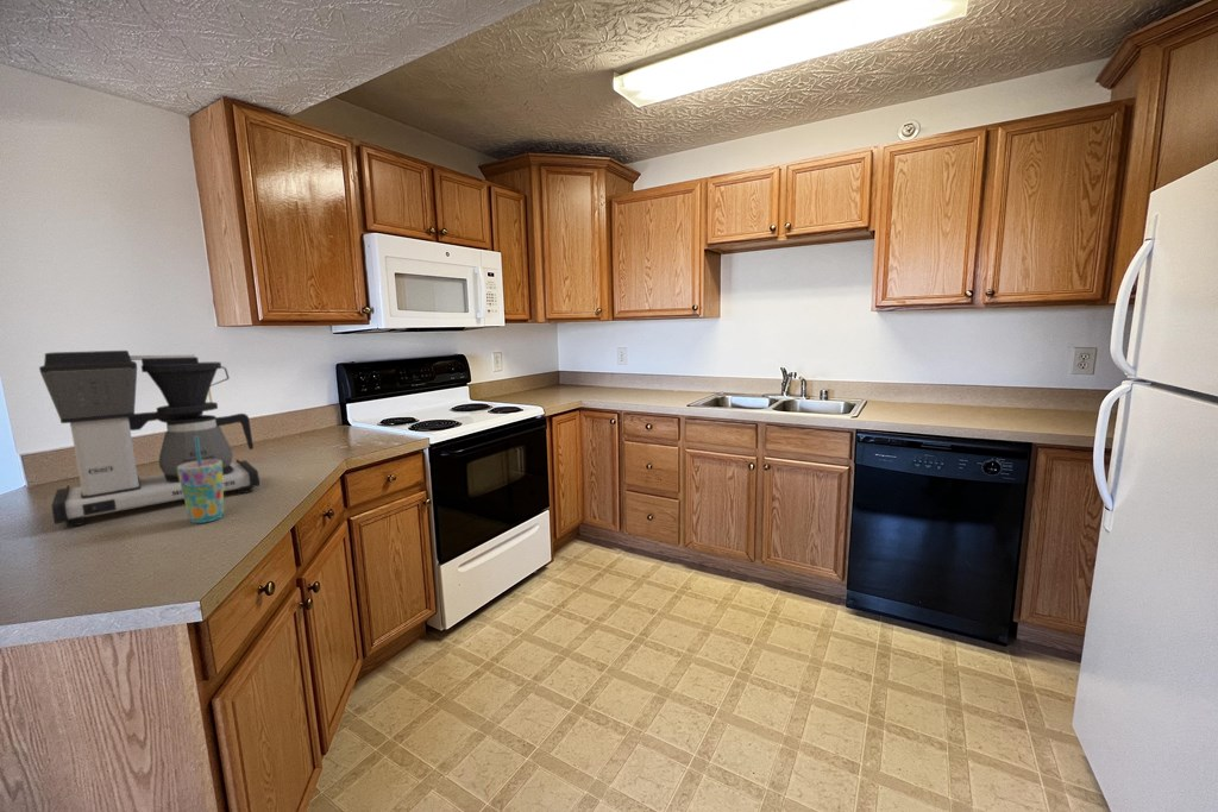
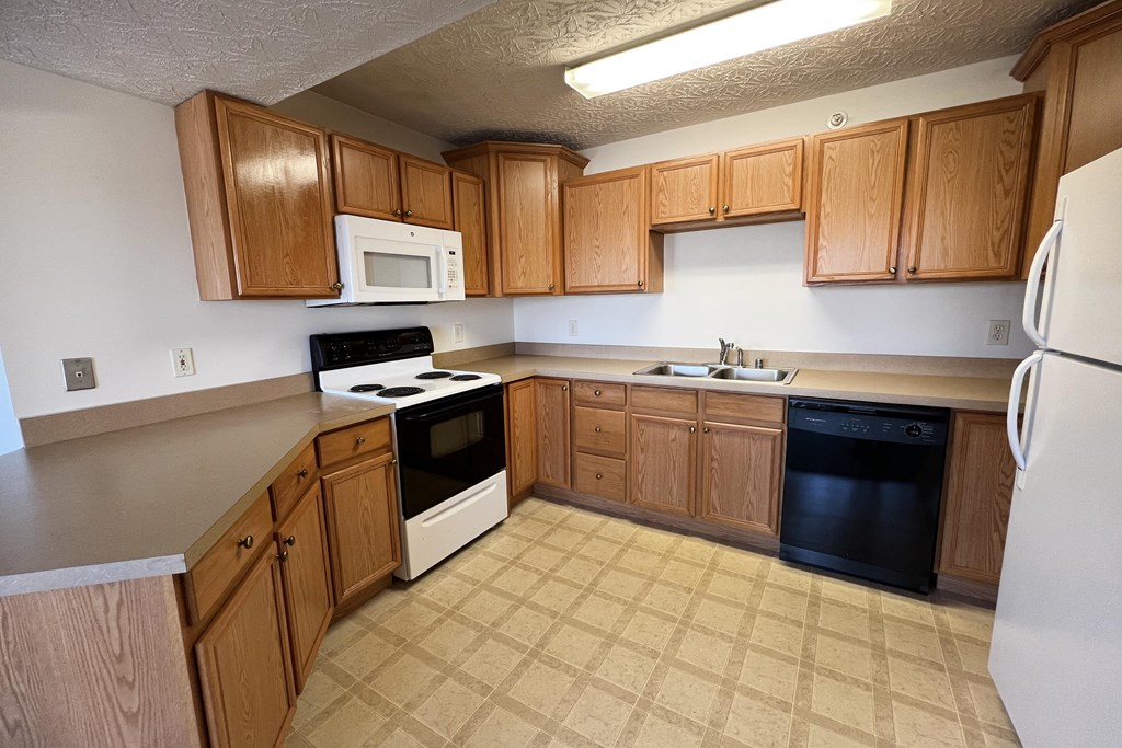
- coffee maker [38,350,260,528]
- cup [177,436,226,524]
